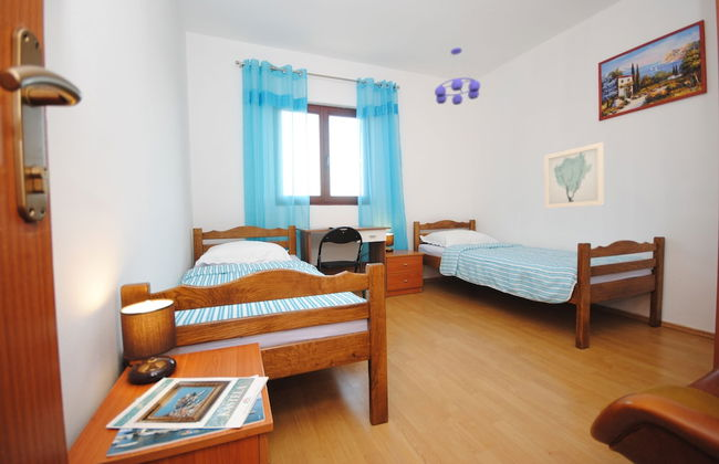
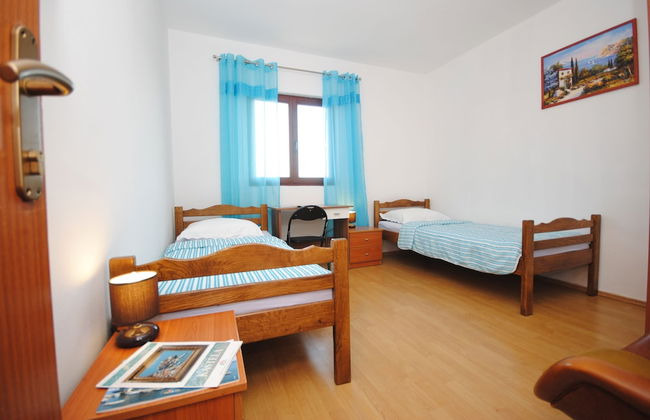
- wall art [543,141,605,210]
- ceiling light fixture [434,46,481,106]
